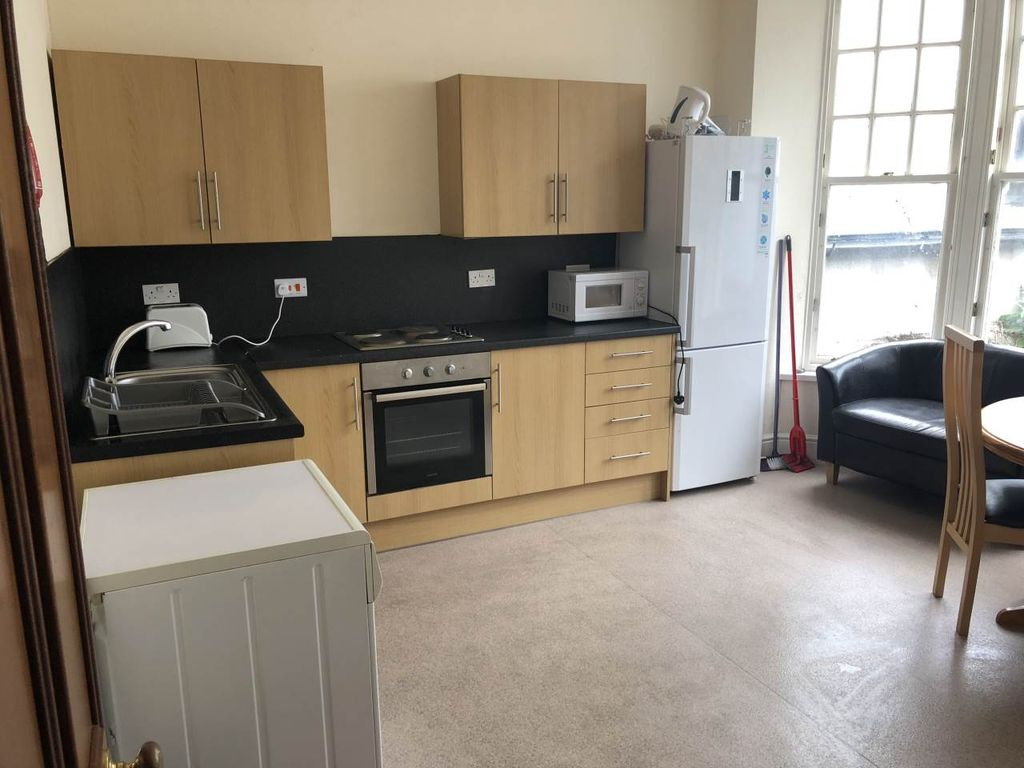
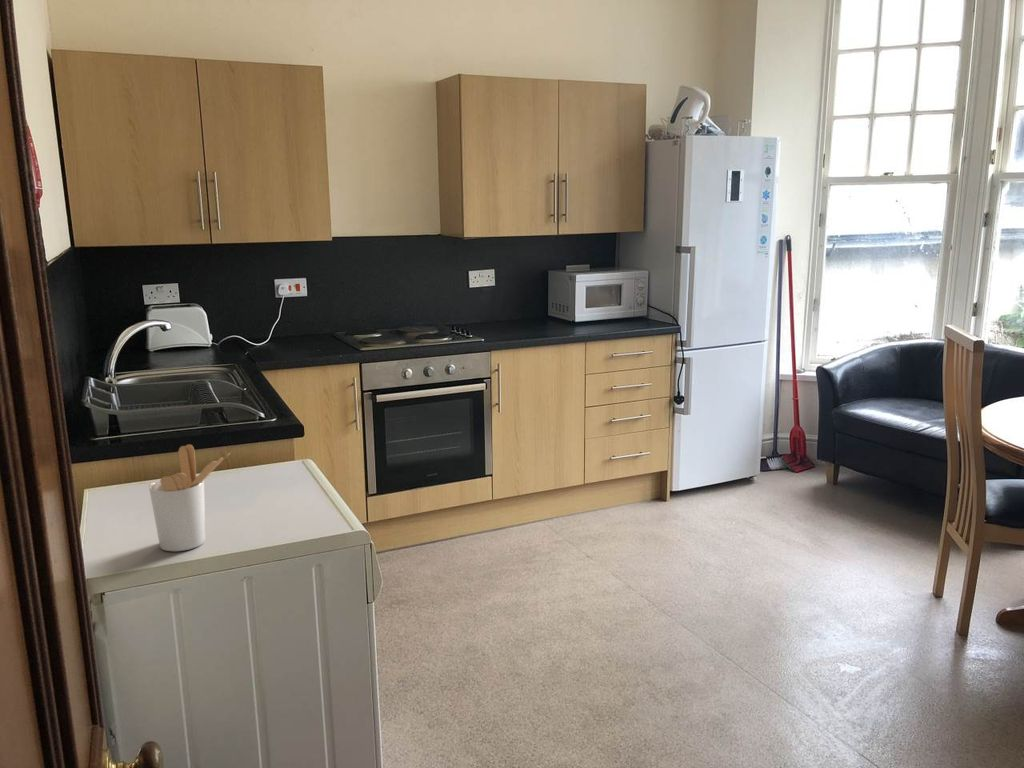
+ utensil holder [148,444,231,552]
